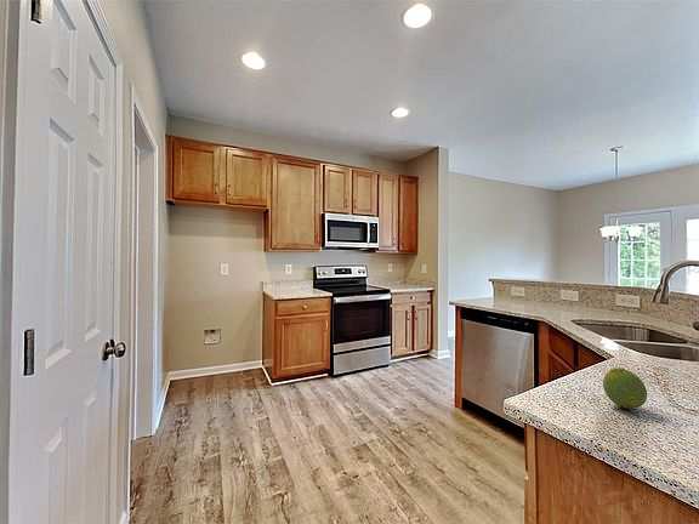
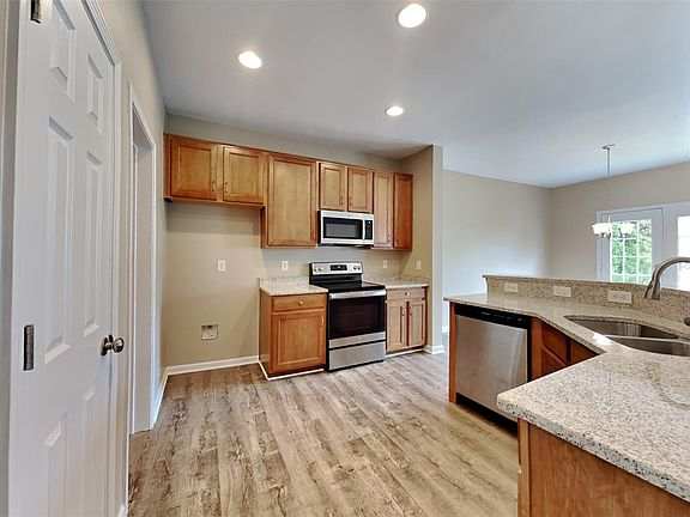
- fruit [602,366,648,411]
